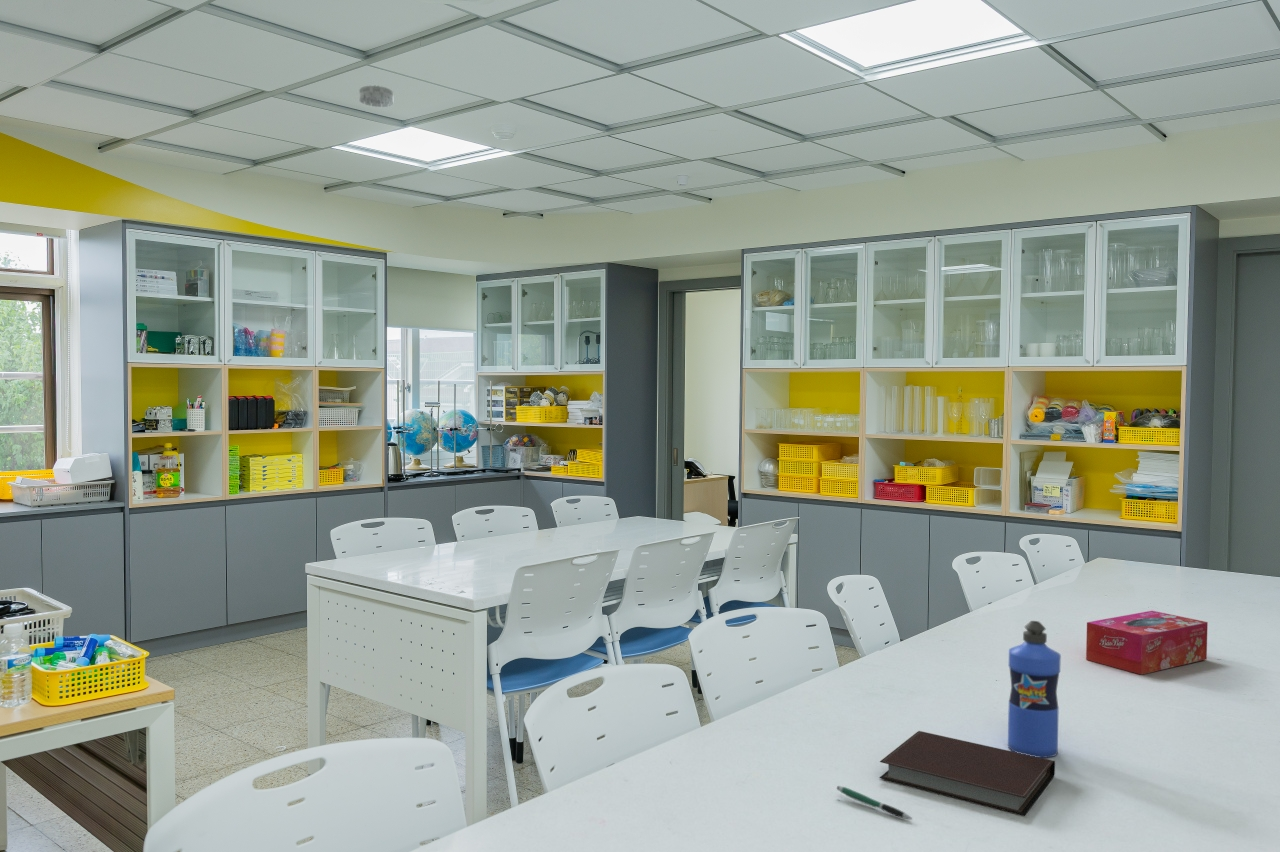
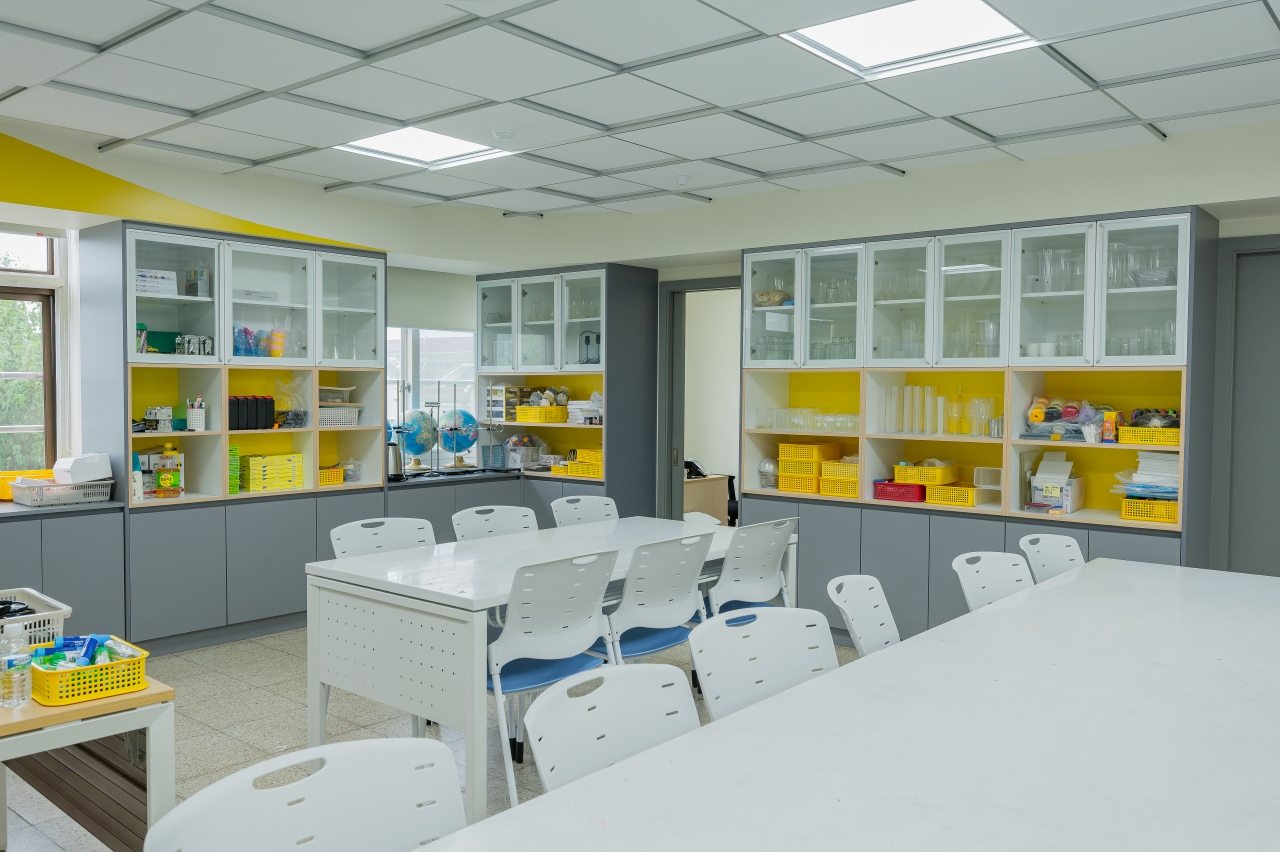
- smoke detector [358,84,394,108]
- notebook [879,730,1056,817]
- water bottle [1007,620,1062,759]
- tissue box [1085,610,1209,676]
- pen [836,785,913,821]
